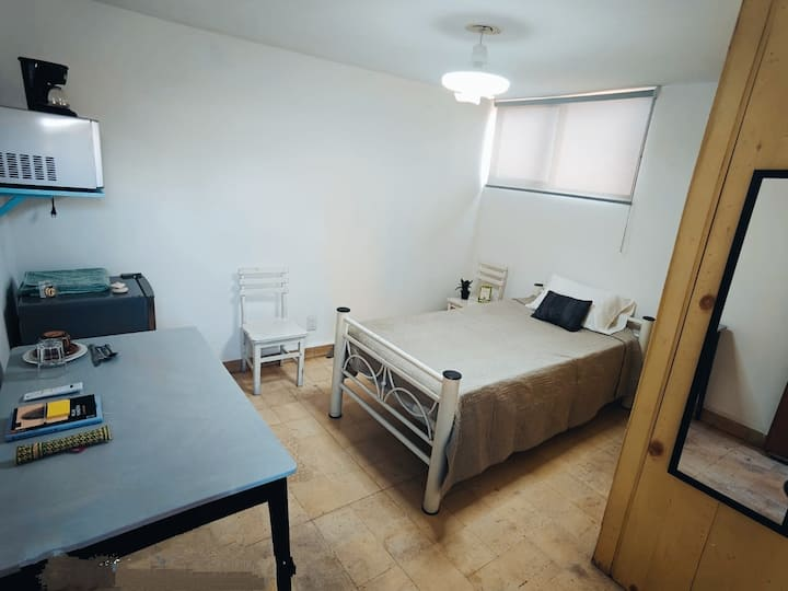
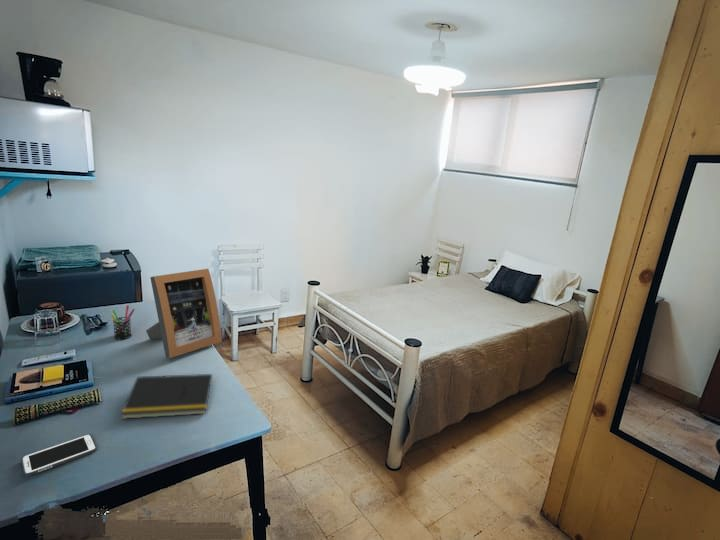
+ pen holder [110,304,136,340]
+ notepad [120,373,213,420]
+ cell phone [20,433,98,477]
+ picture frame [145,268,223,359]
